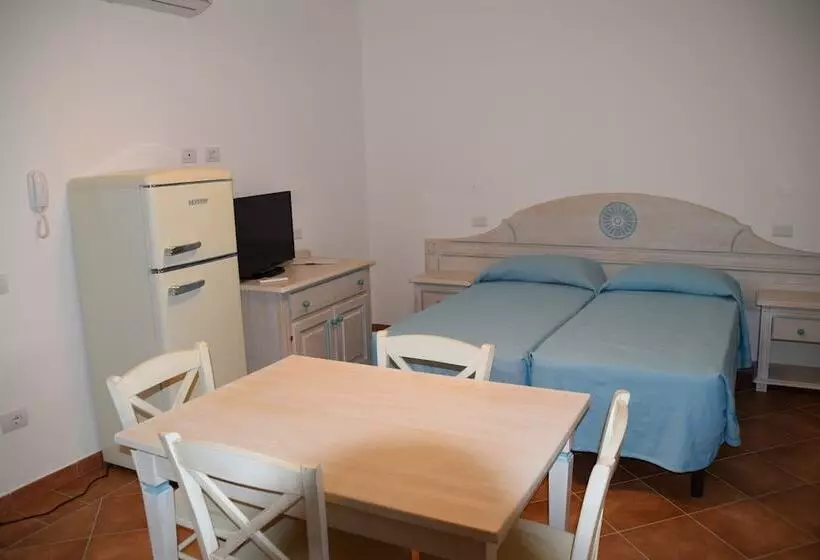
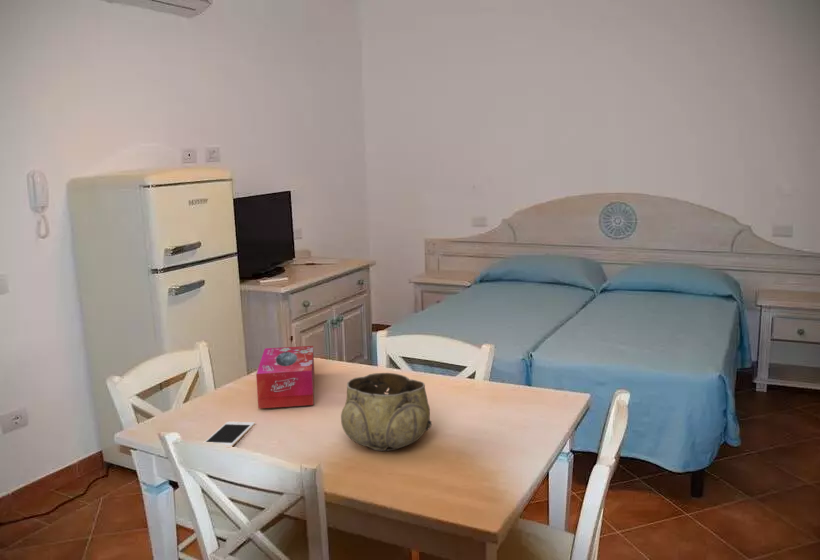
+ tissue box [255,345,315,410]
+ cell phone [204,421,256,447]
+ decorative bowl [340,372,433,452]
